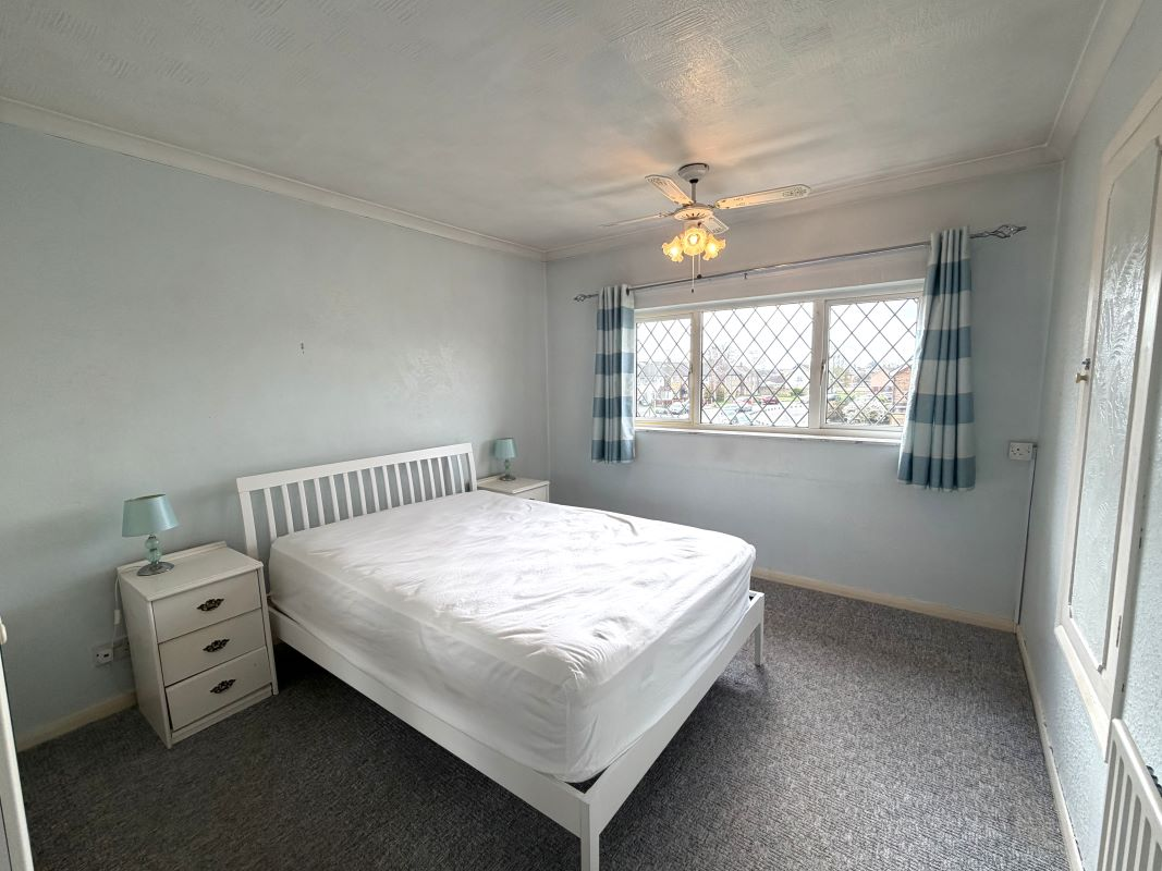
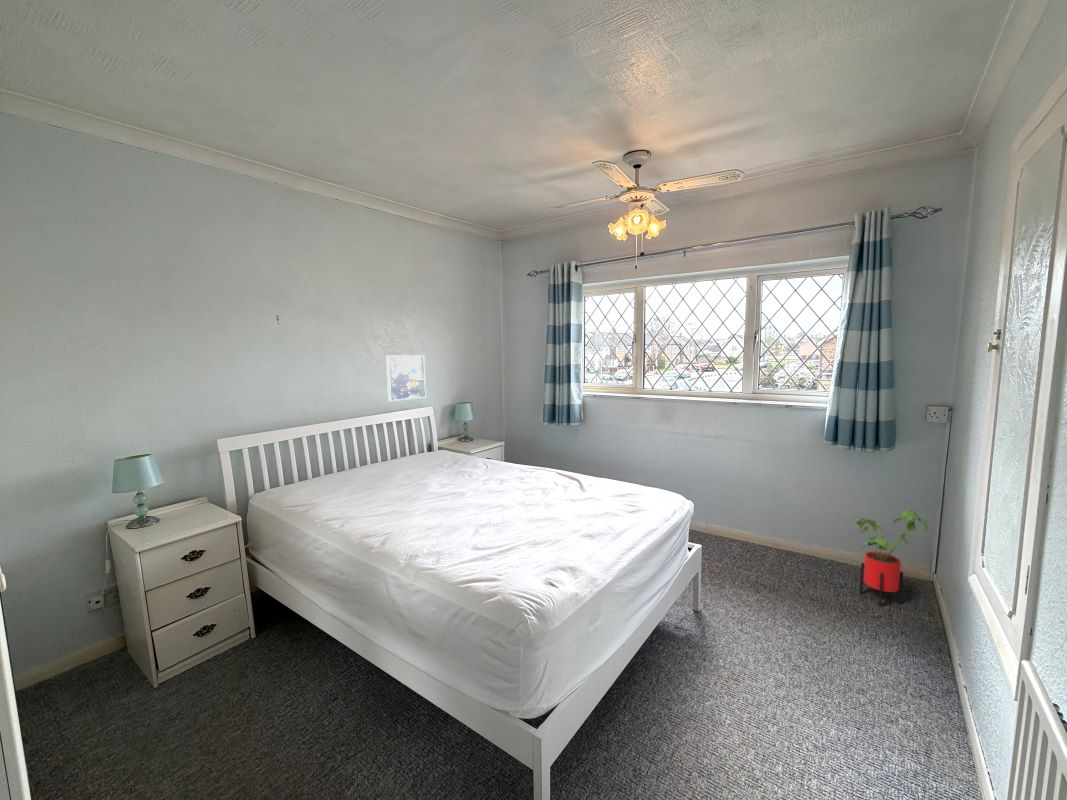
+ house plant [851,508,931,607]
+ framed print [385,354,427,402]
